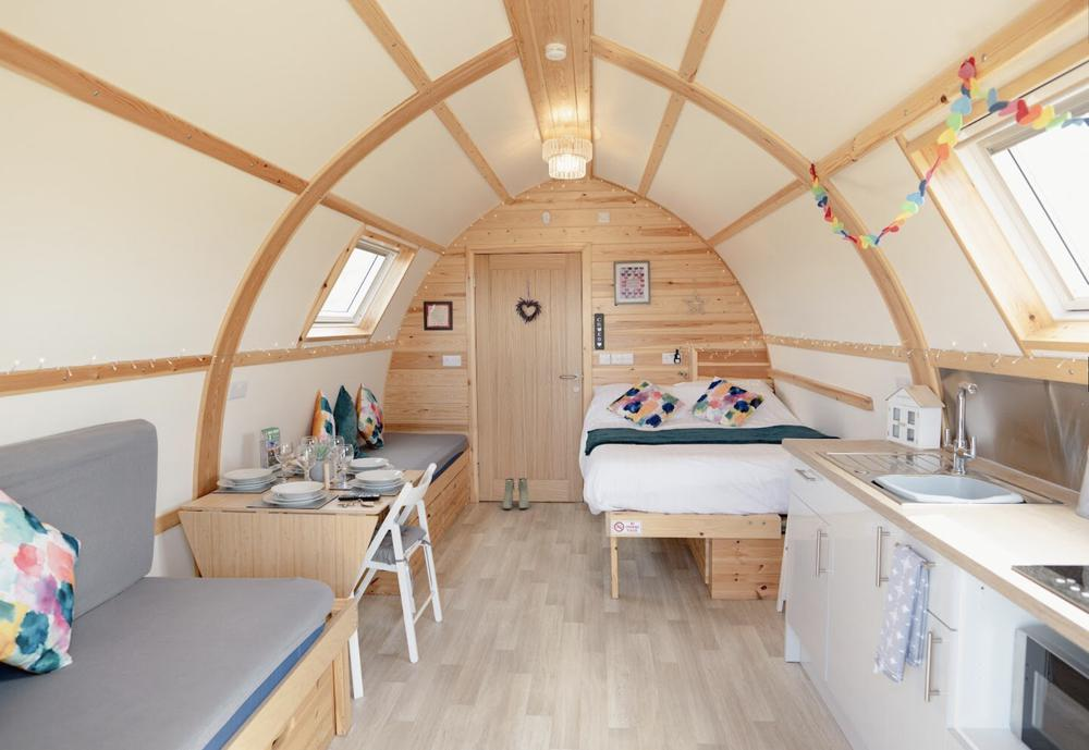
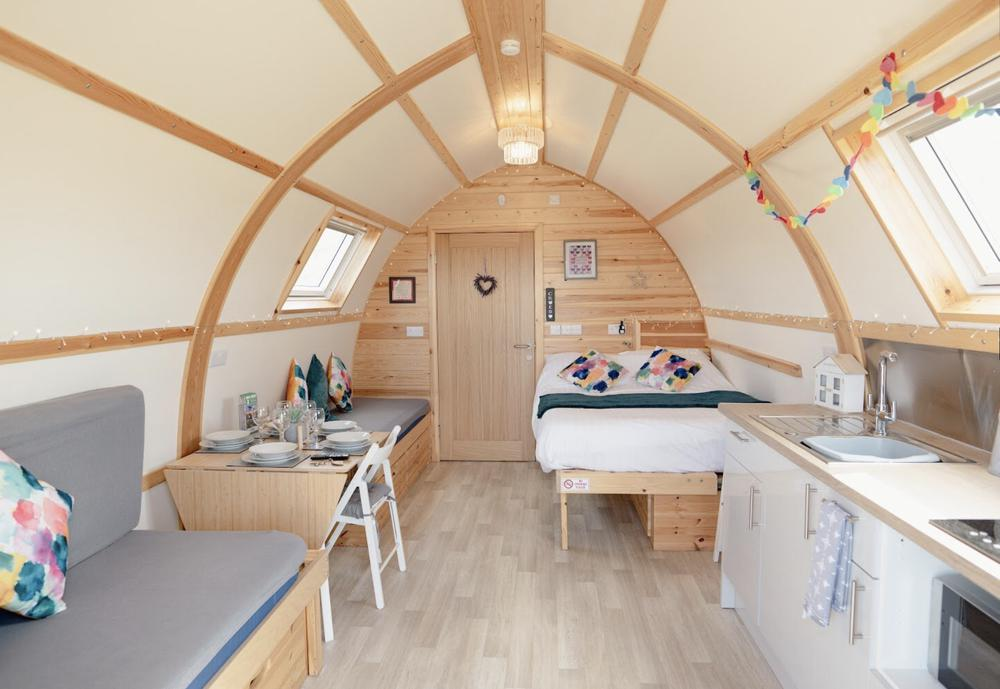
- boots [502,477,529,511]
